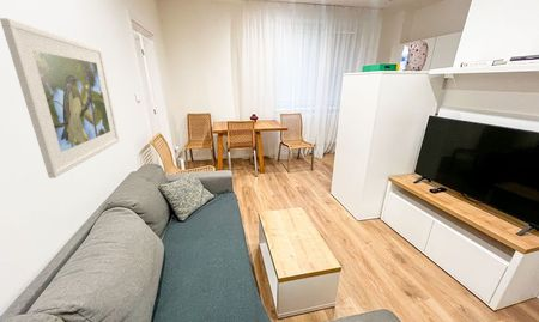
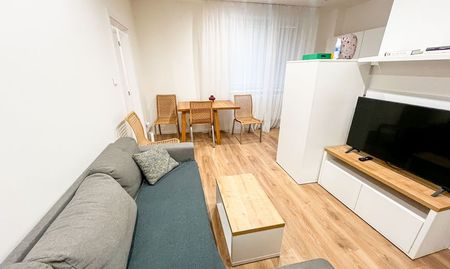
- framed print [0,17,120,180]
